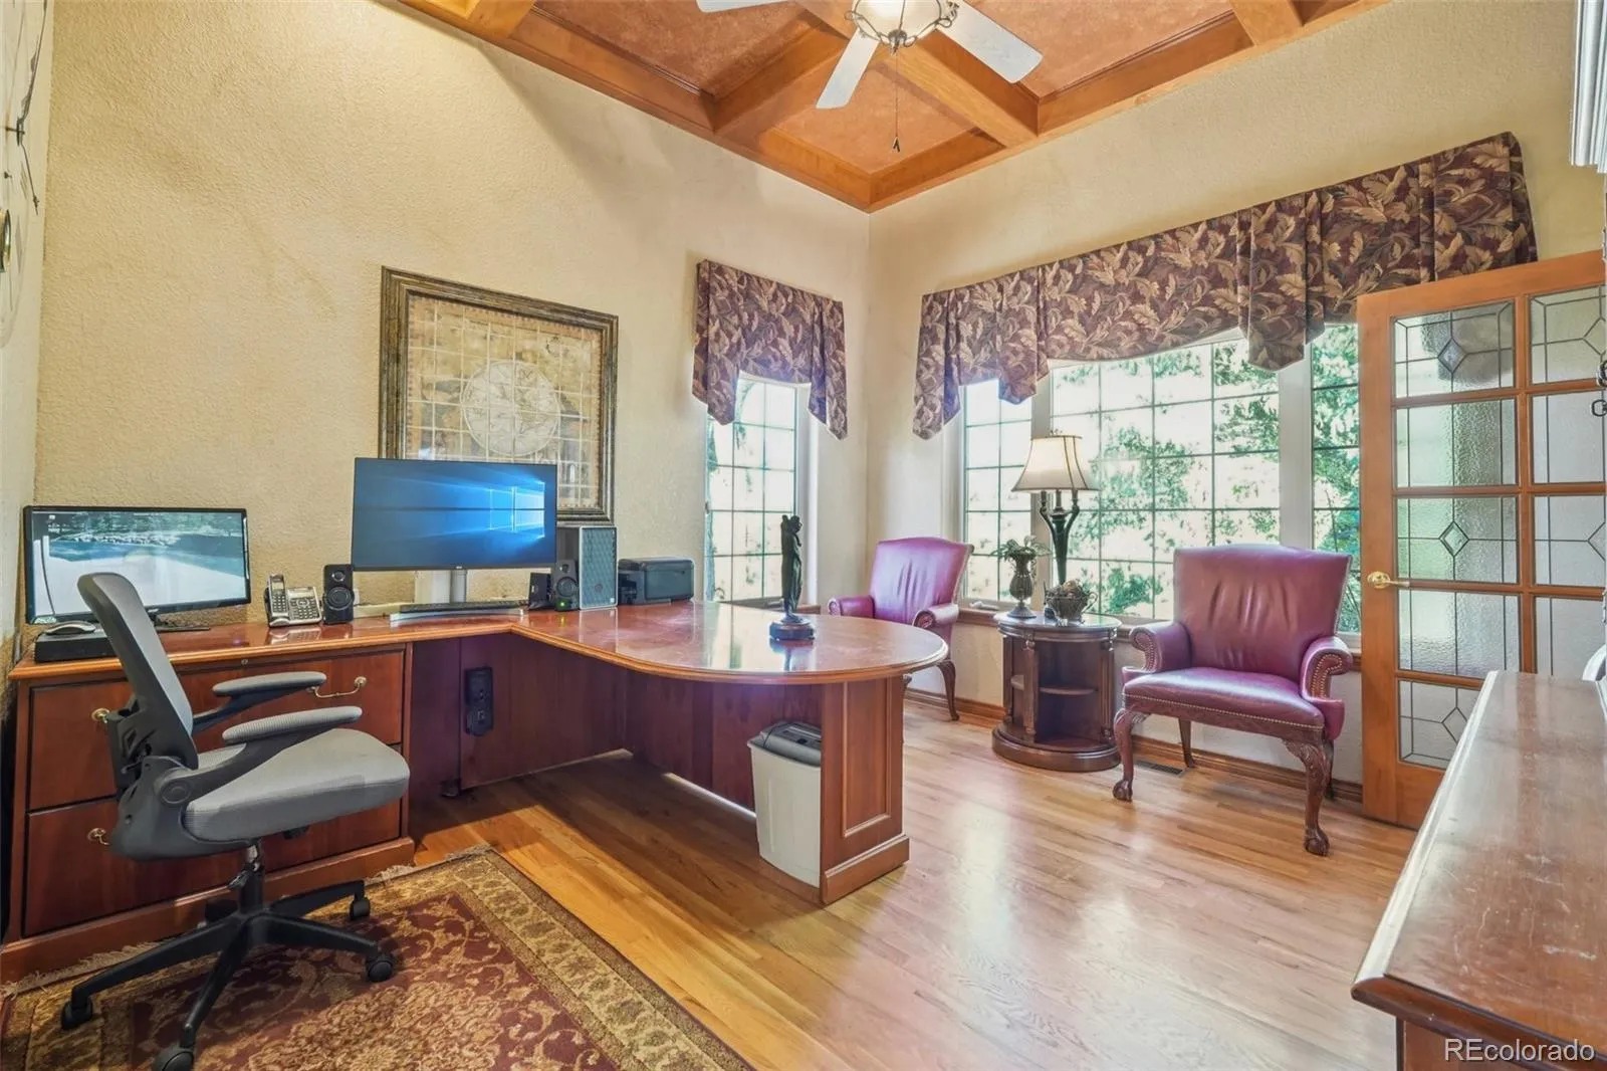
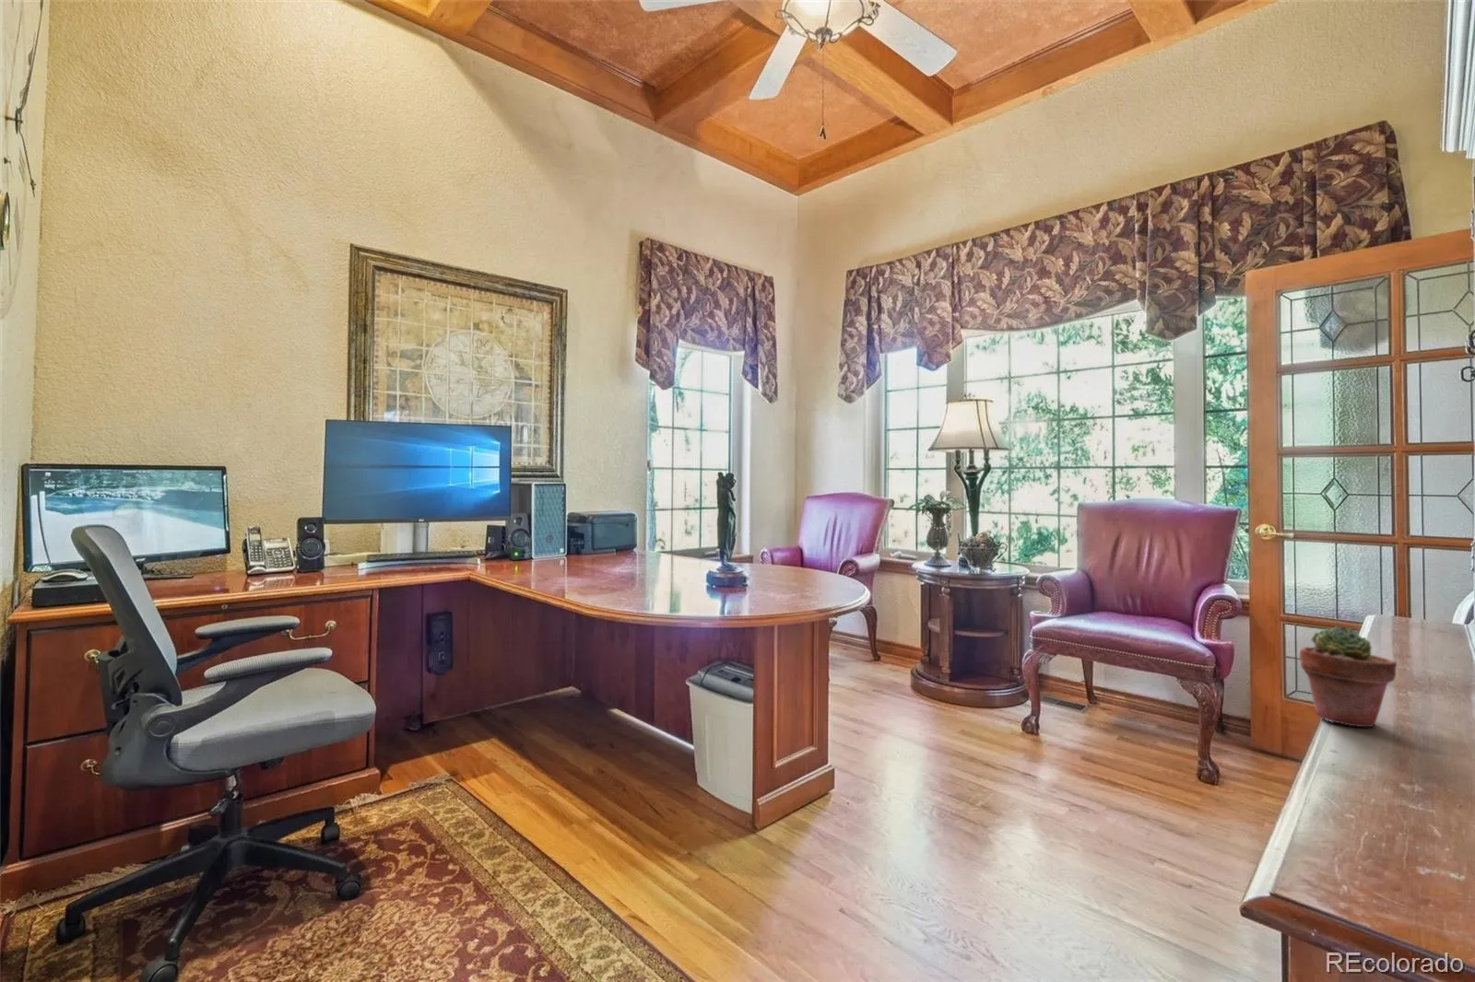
+ potted succulent [1298,626,1397,728]
